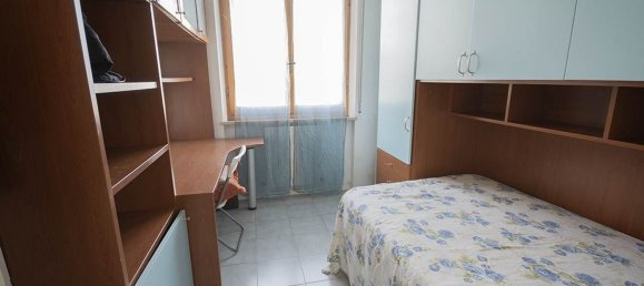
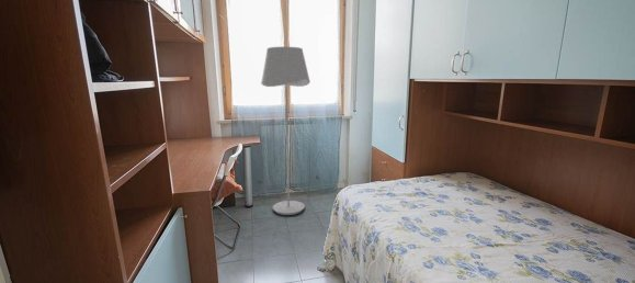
+ floor lamp [260,46,311,216]
